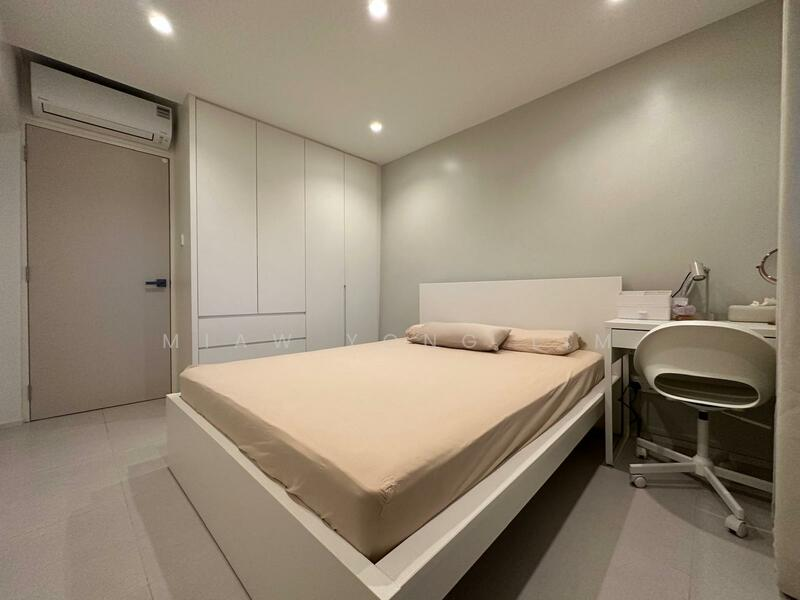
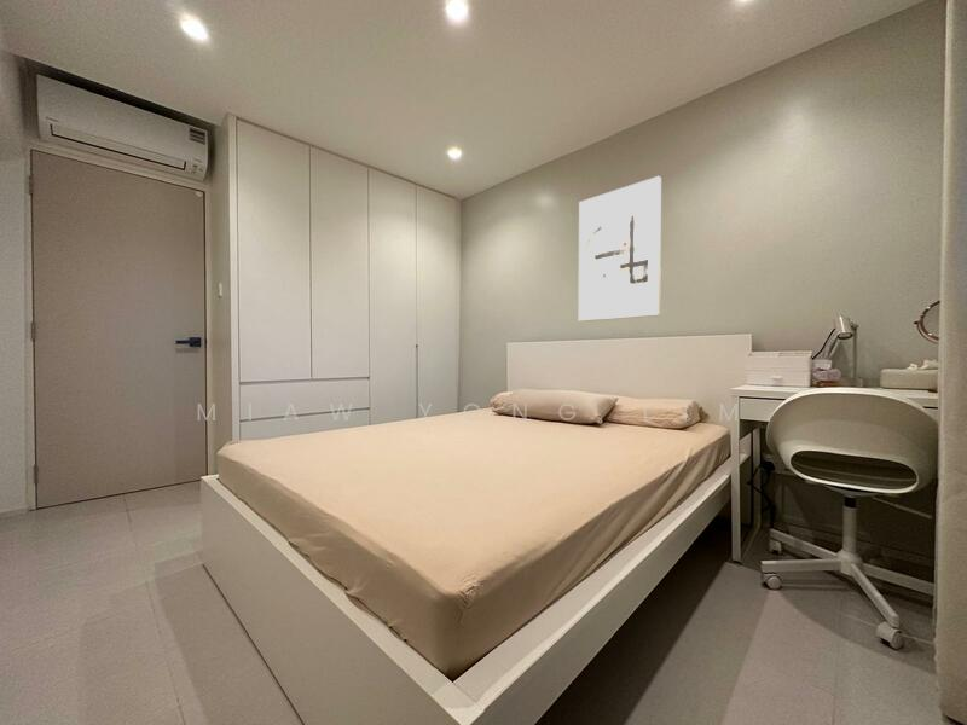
+ wall art [578,175,662,323]
